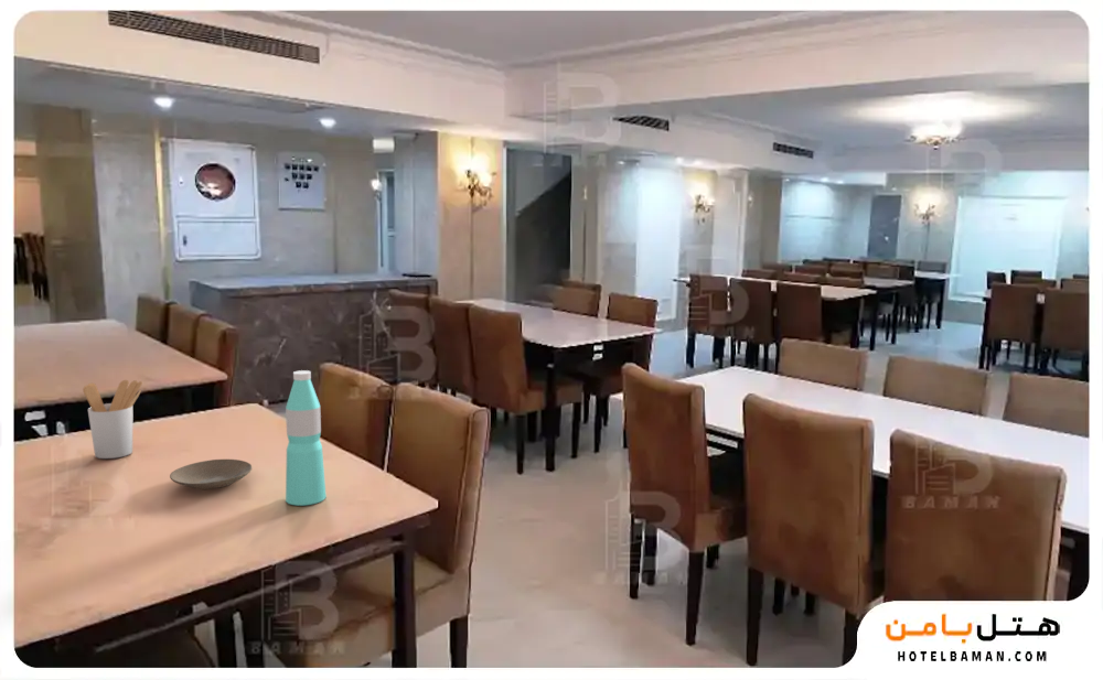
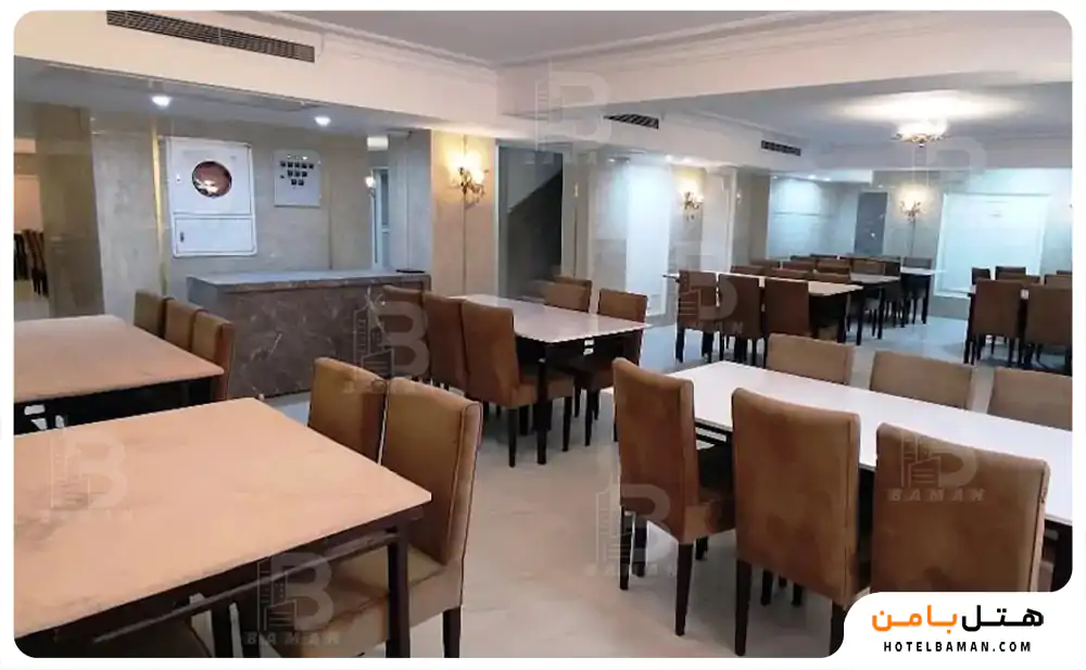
- water bottle [285,369,328,507]
- plate [169,458,253,490]
- utensil holder [82,379,143,460]
